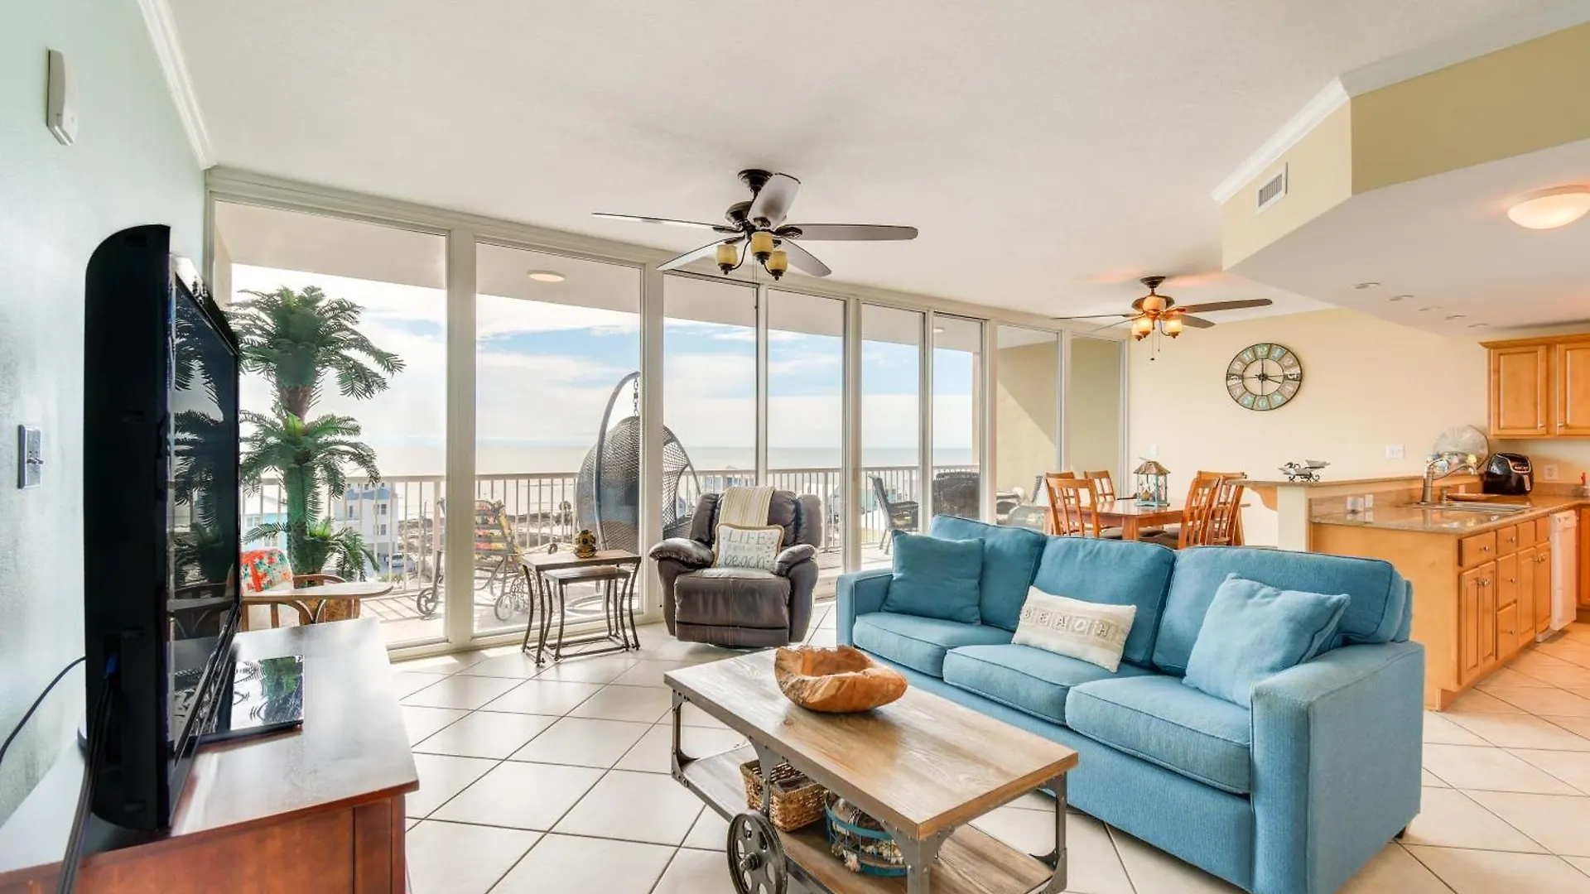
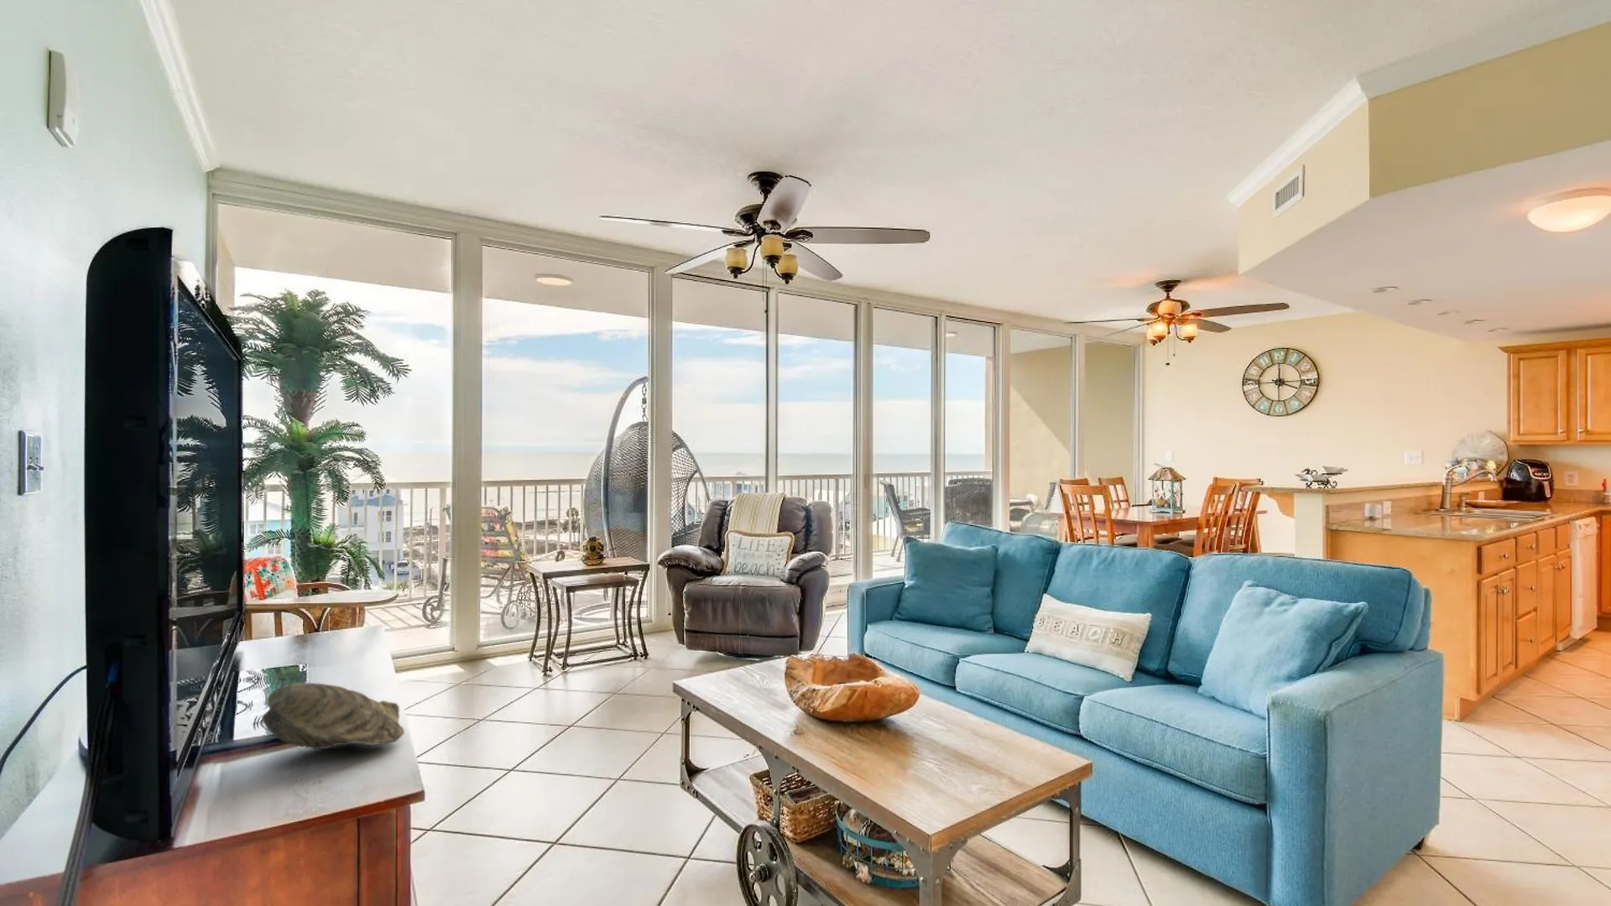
+ seashell [261,683,405,750]
